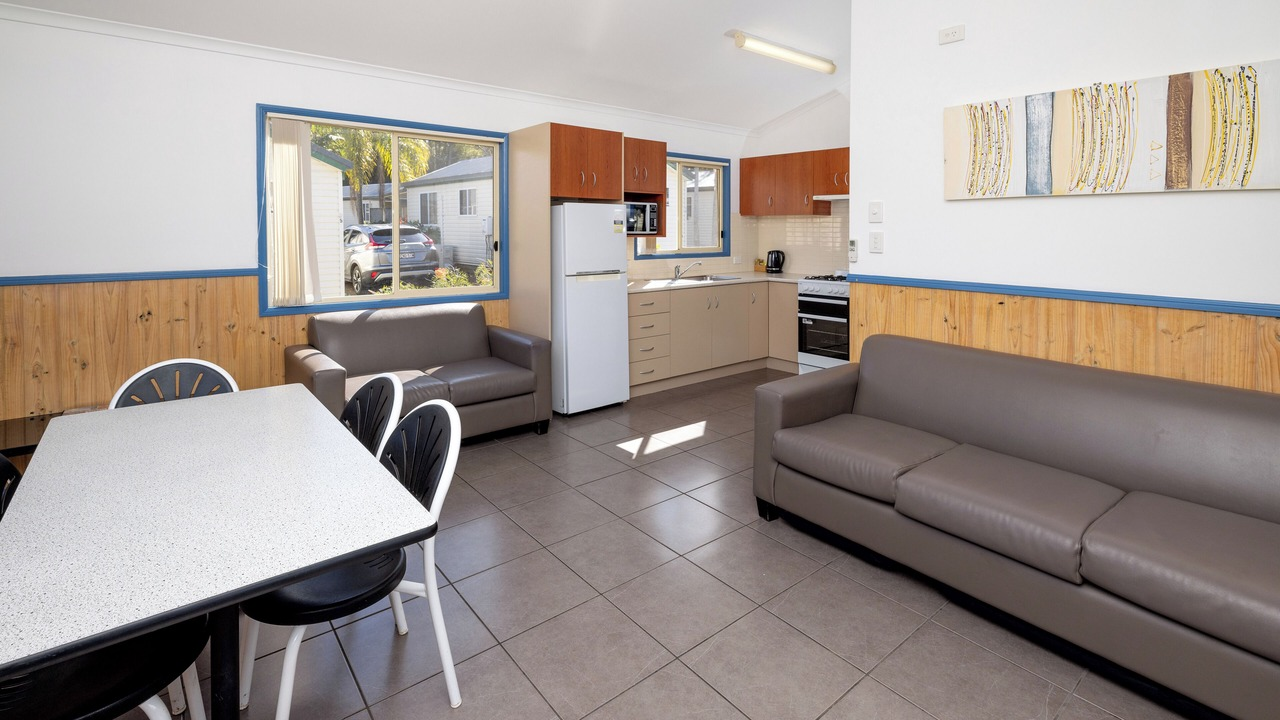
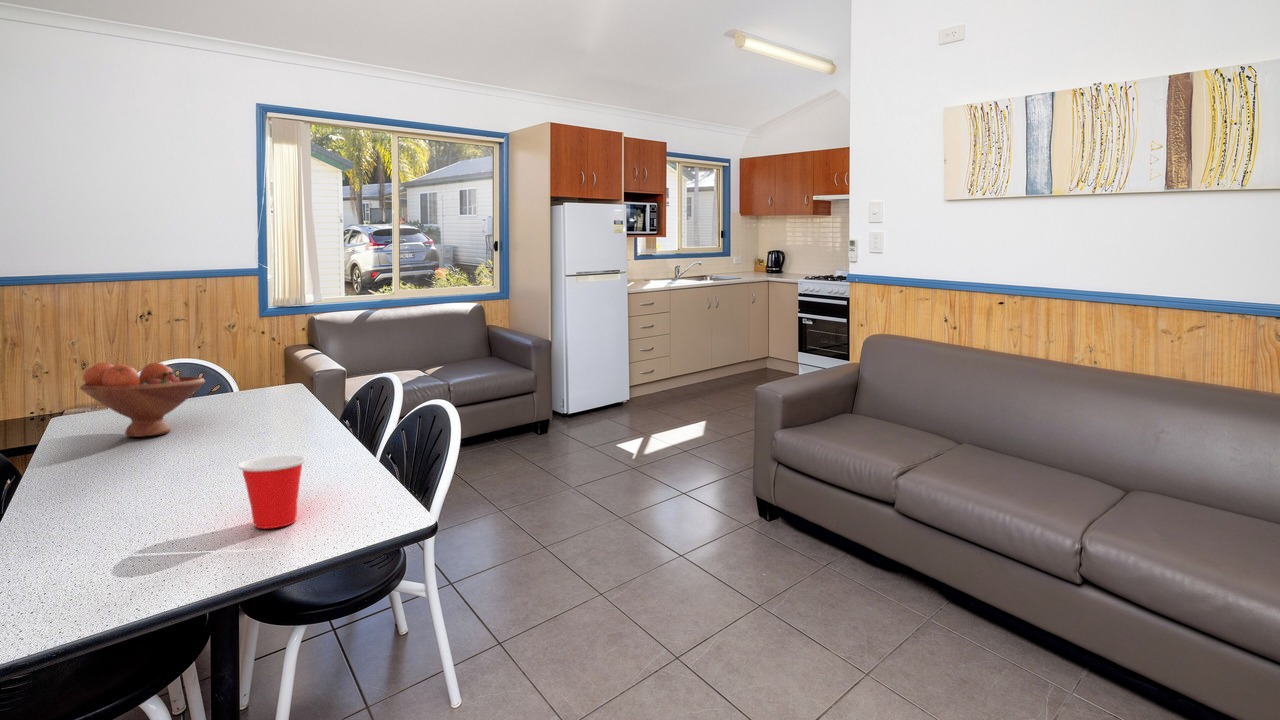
+ fruit bowl [79,361,206,438]
+ cup [236,454,307,530]
